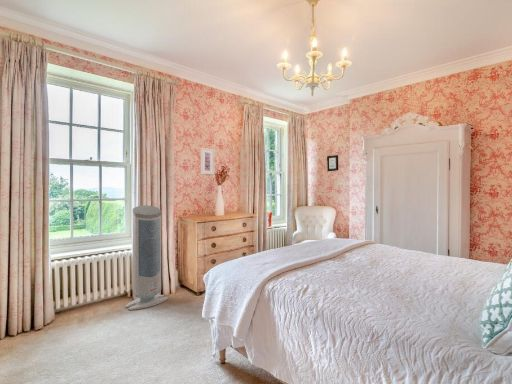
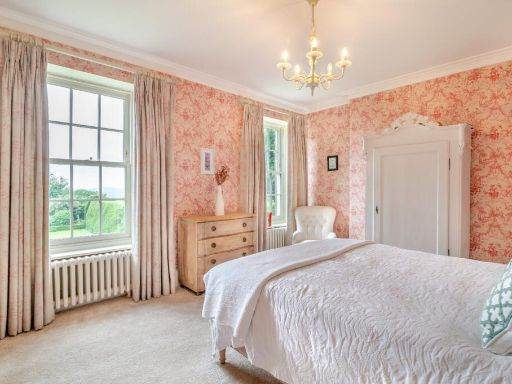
- air purifier [124,204,169,311]
